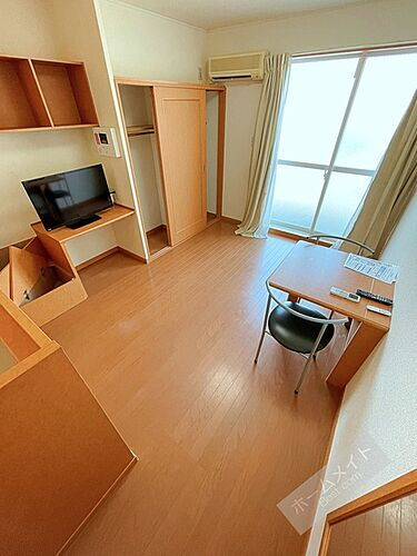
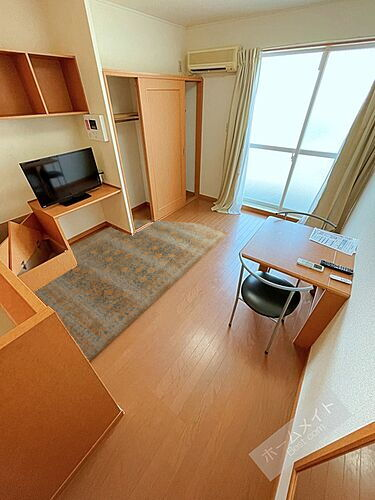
+ rug [33,218,229,362]
